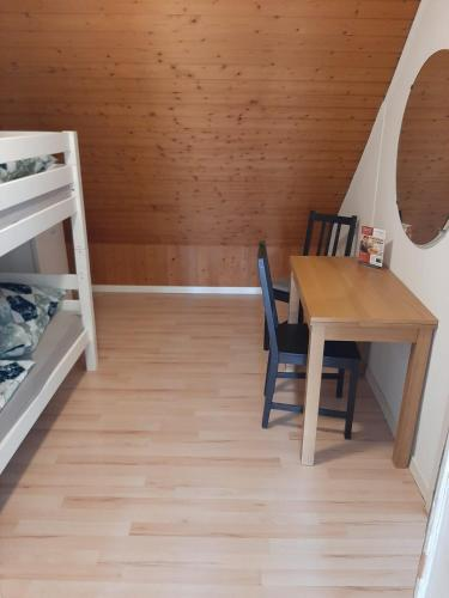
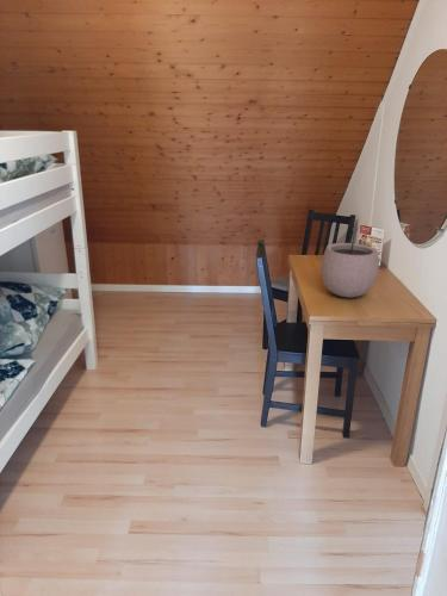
+ plant pot [319,226,380,299]
